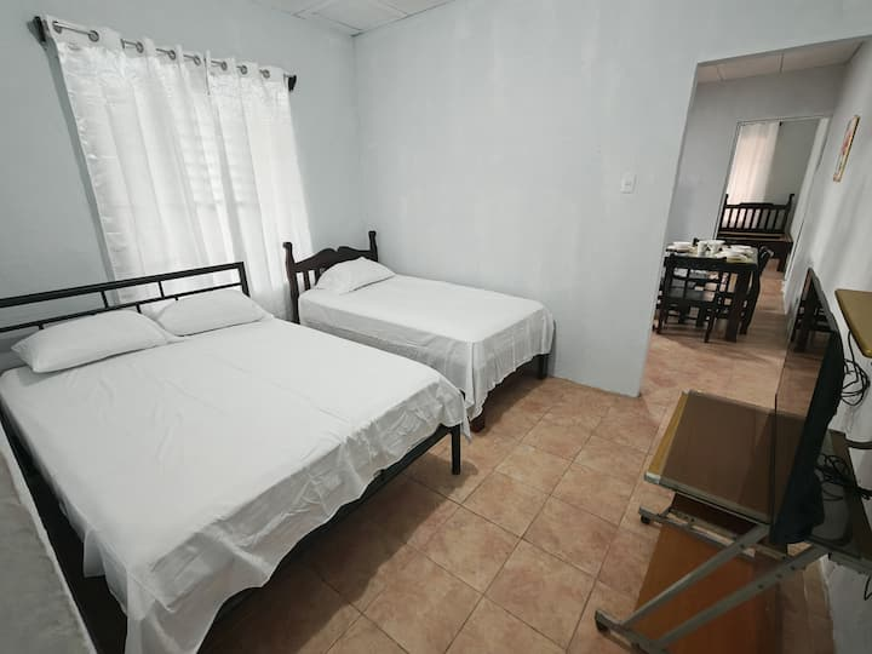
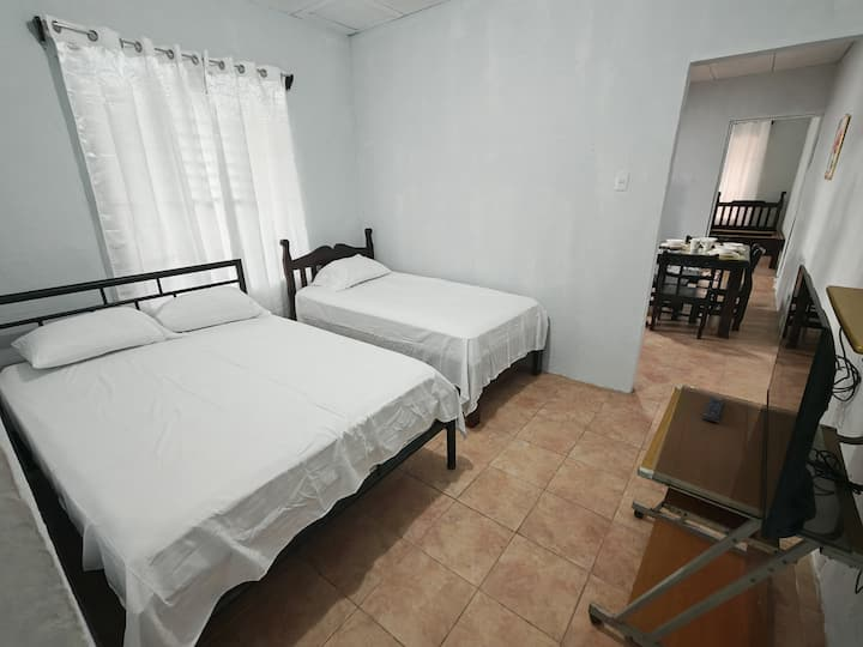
+ remote control [701,397,725,423]
